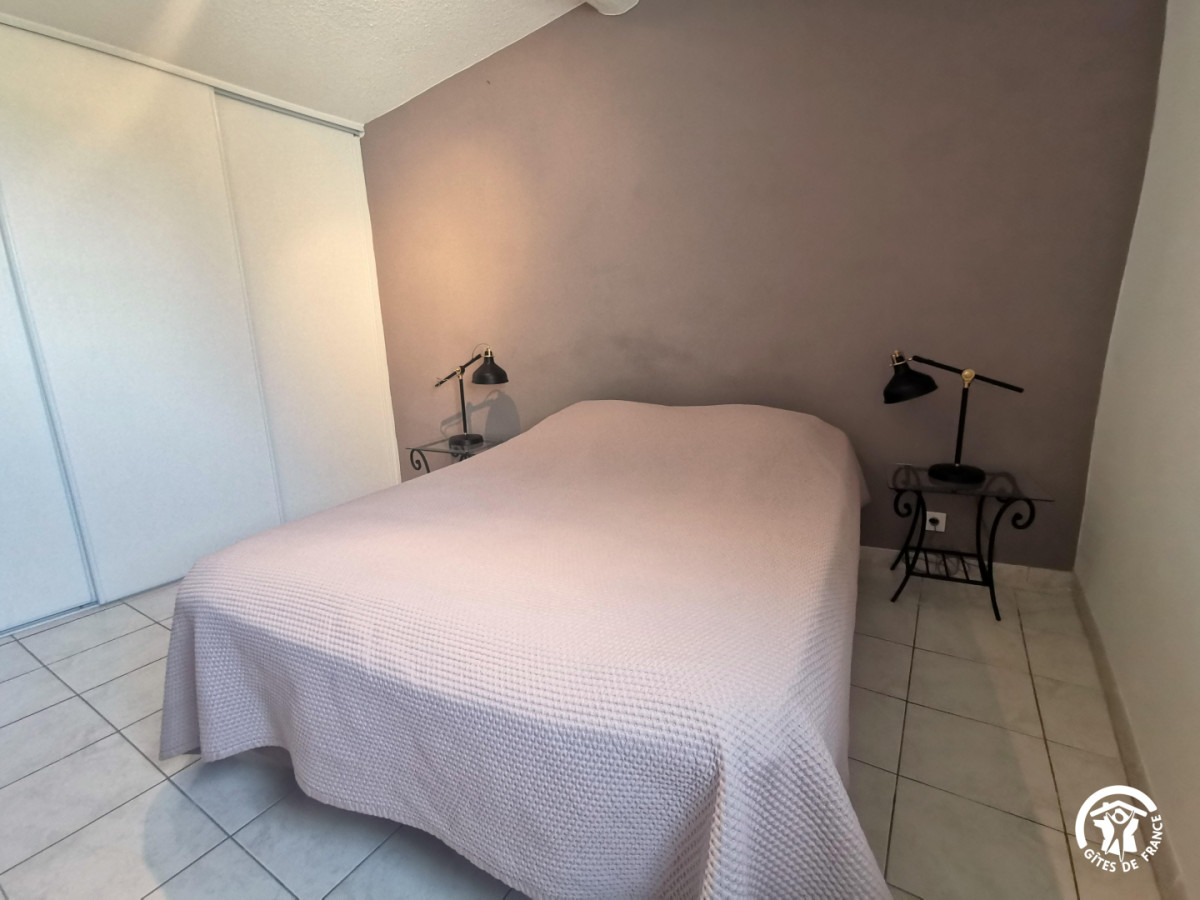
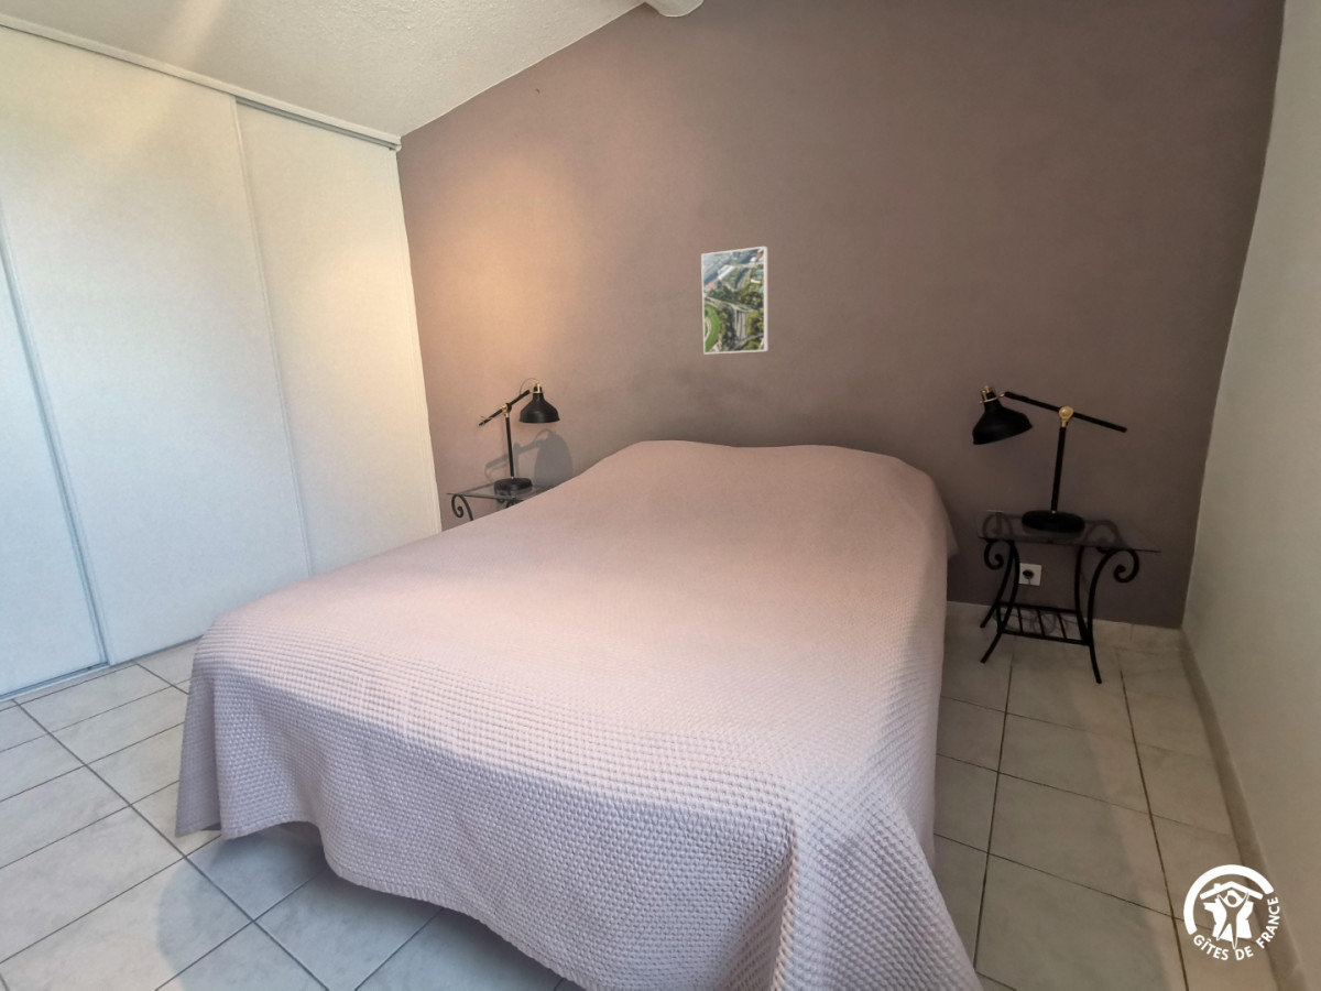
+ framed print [700,246,769,355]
